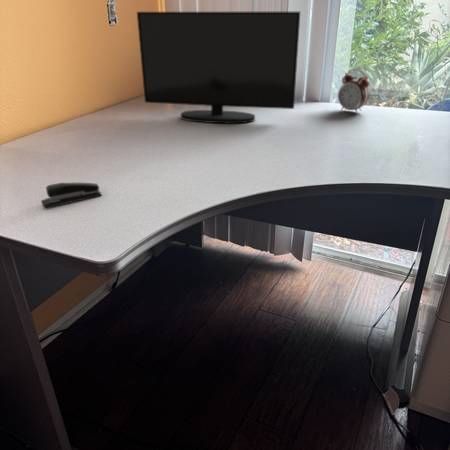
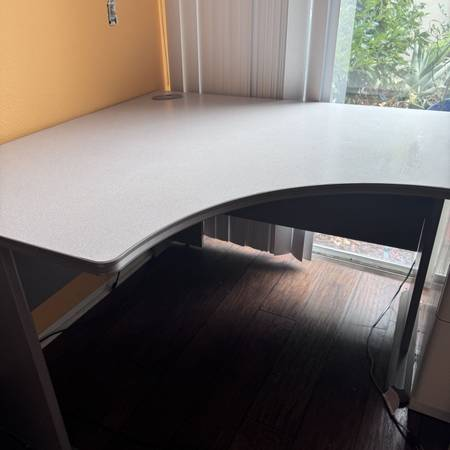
- monitor [136,11,301,124]
- stapler [40,182,103,209]
- alarm clock [337,68,371,114]
